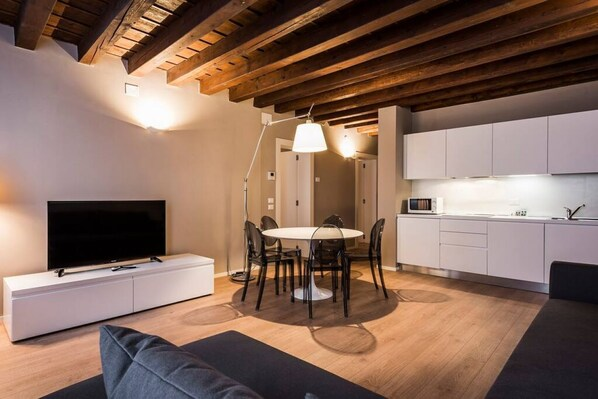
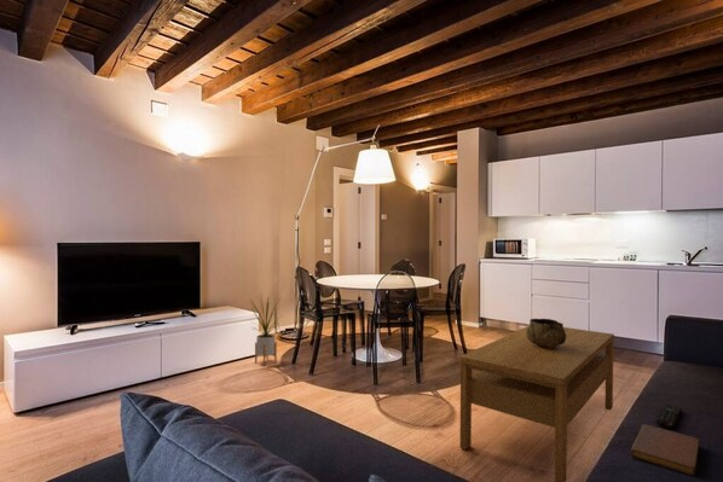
+ remote control [655,403,683,430]
+ coffee table [458,325,615,482]
+ notebook [629,423,700,476]
+ house plant [249,292,284,367]
+ decorative bowl [526,318,566,348]
